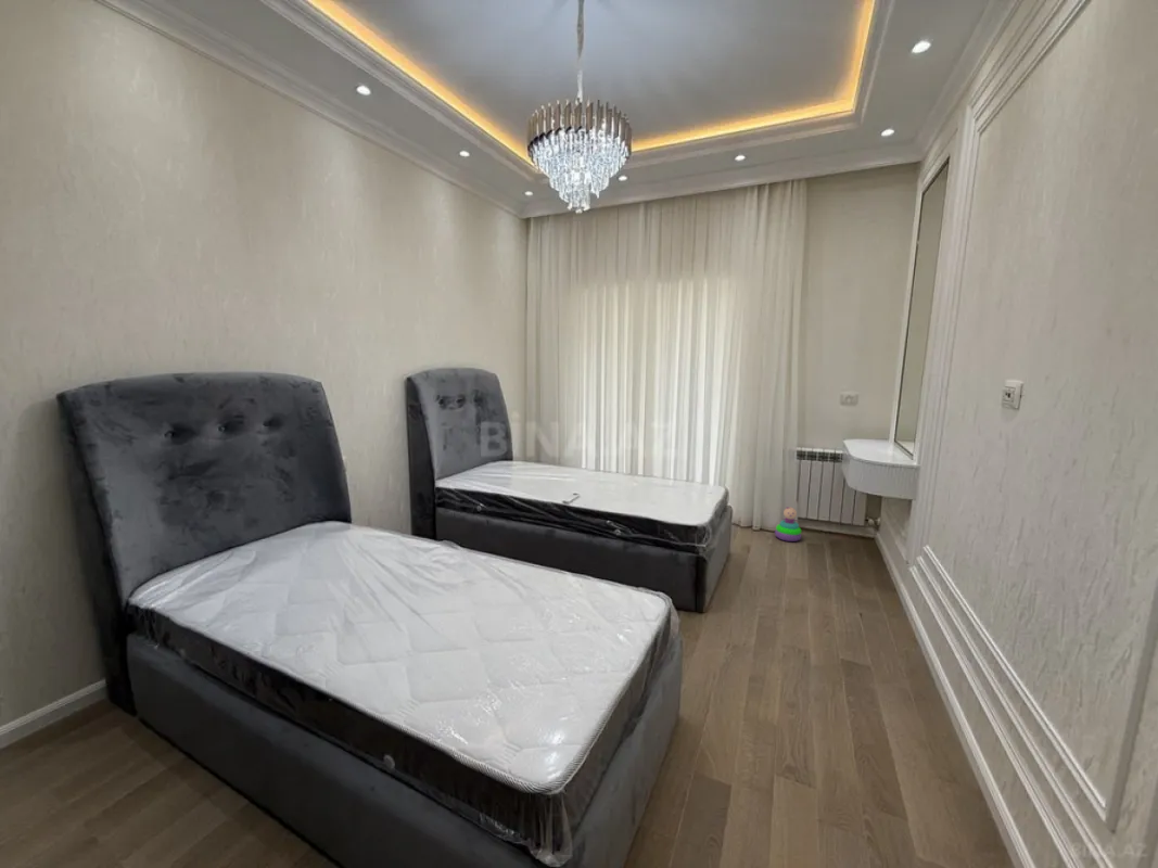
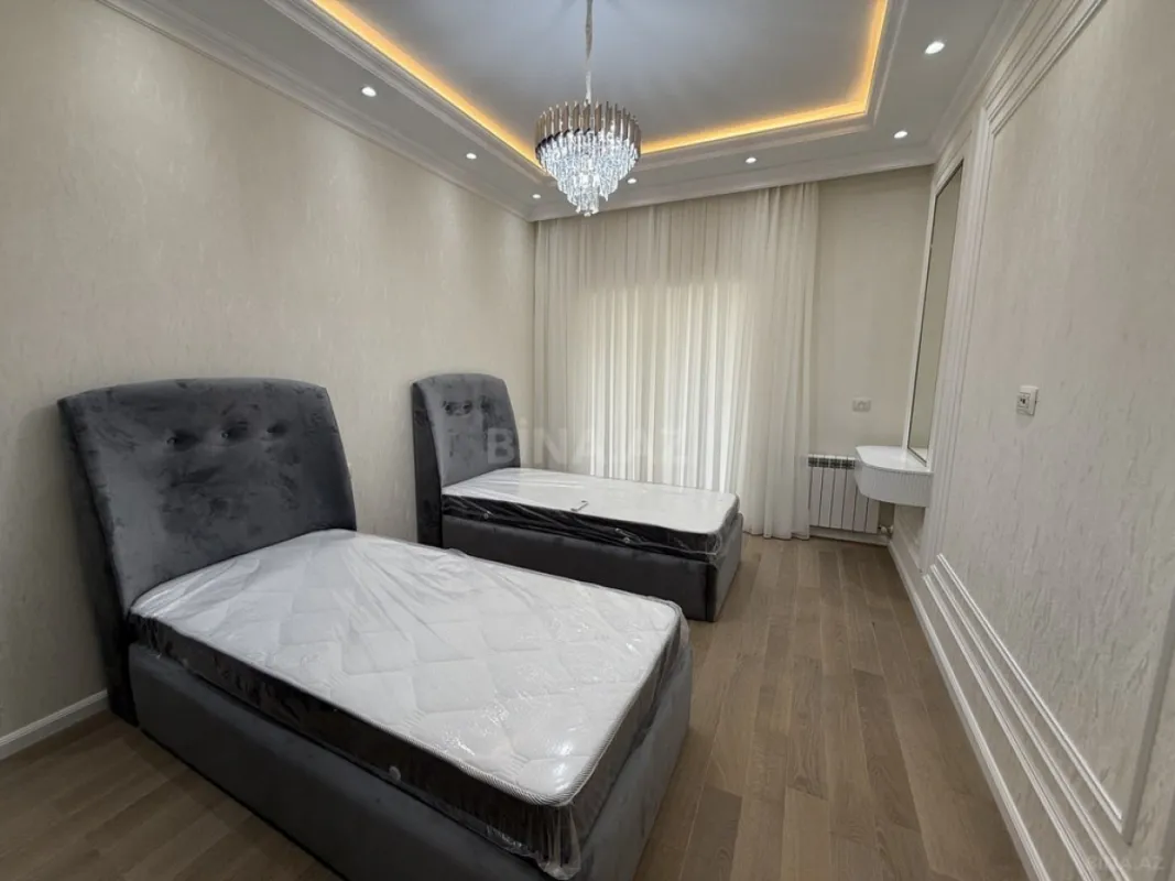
- stacking toy [774,506,802,542]
